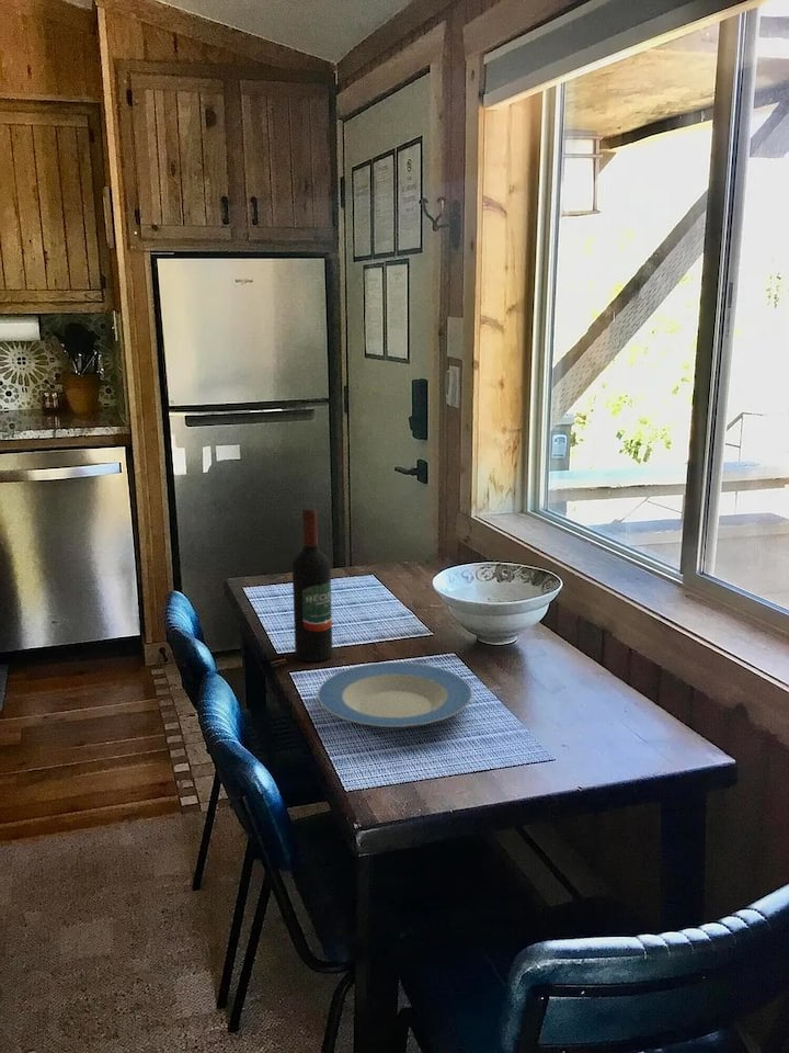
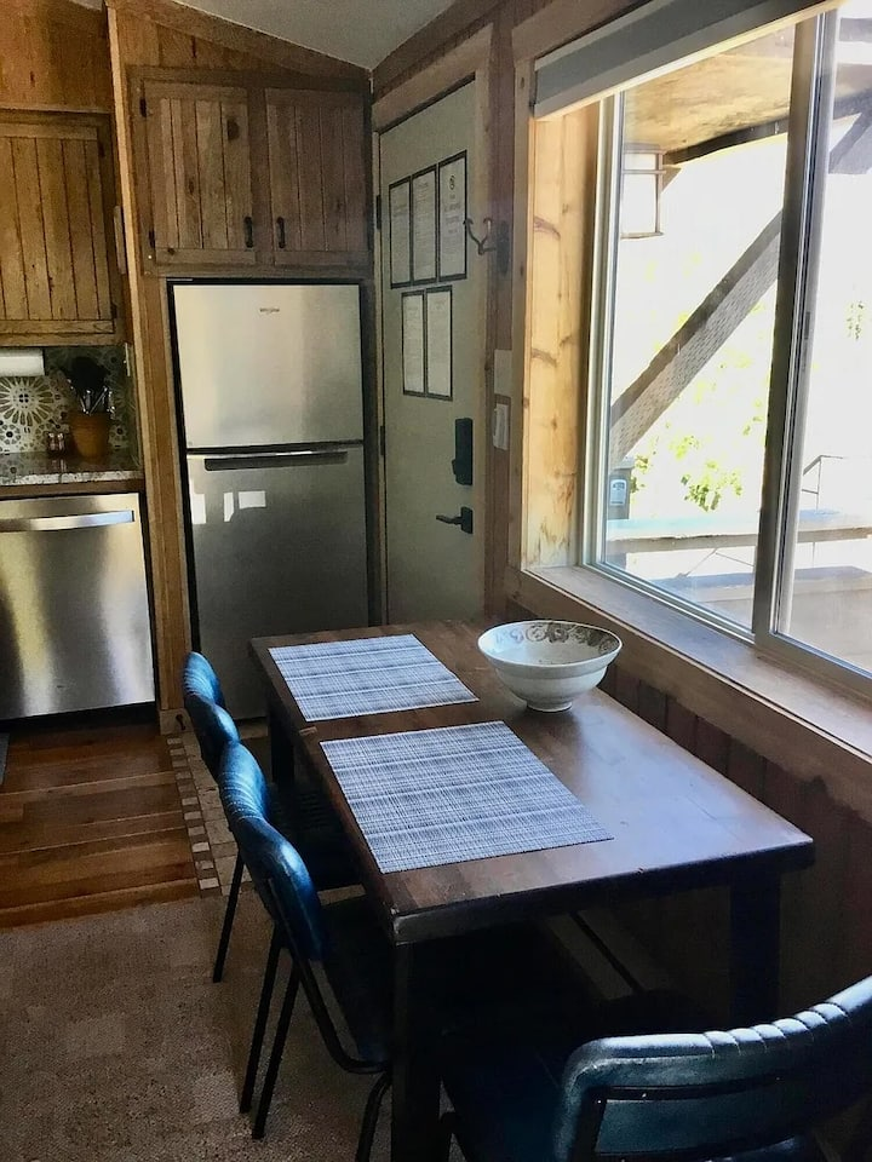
- plate [317,661,473,728]
- wine bottle [291,507,333,663]
